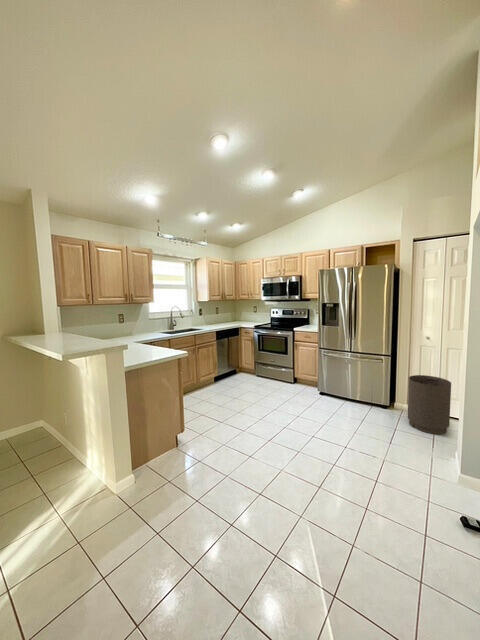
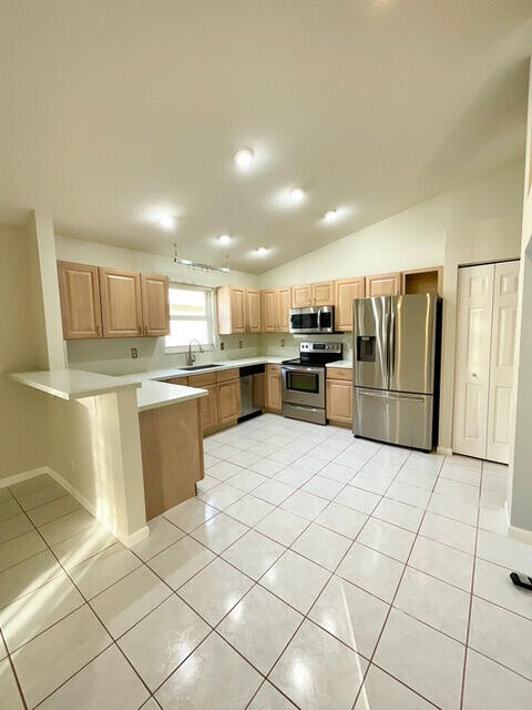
- trash can [407,374,452,435]
